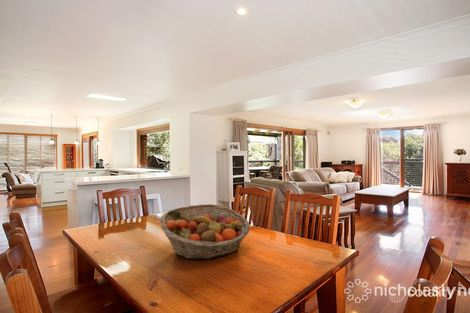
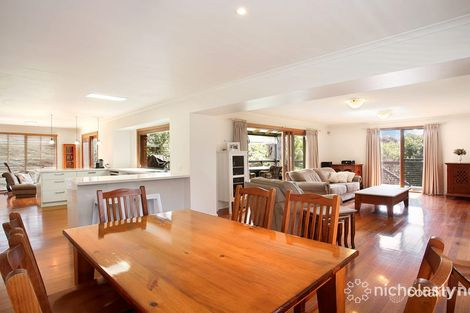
- fruit basket [159,203,251,261]
